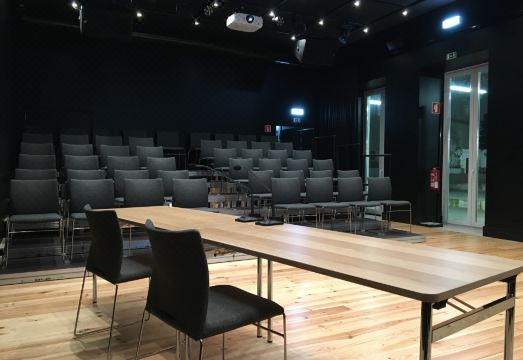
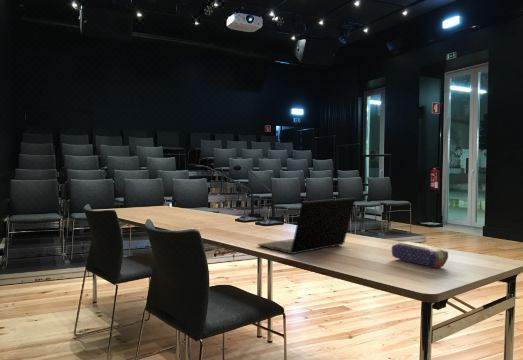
+ pencil case [391,241,449,269]
+ laptop [257,197,357,255]
